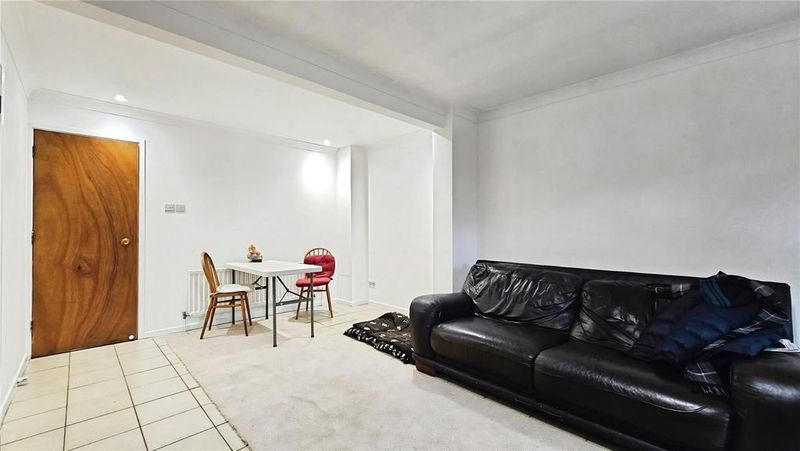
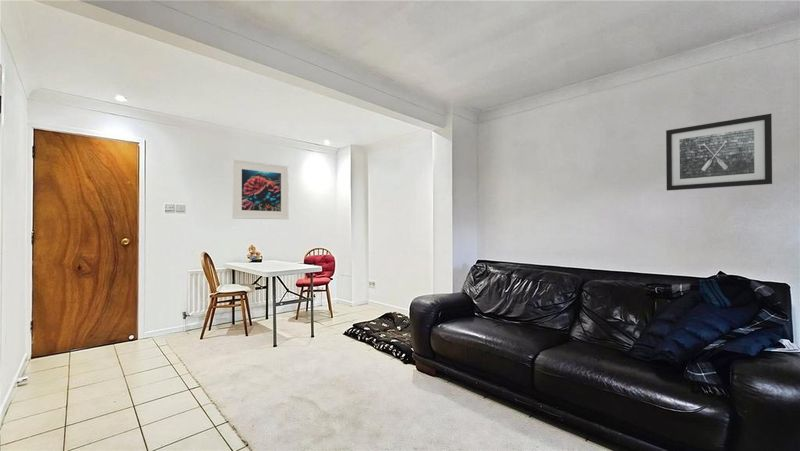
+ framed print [231,159,289,220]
+ wall art [665,113,773,191]
